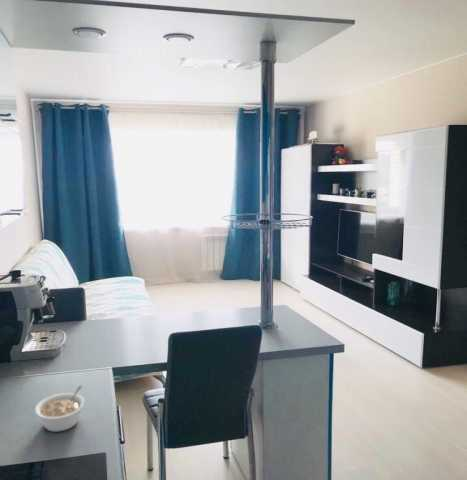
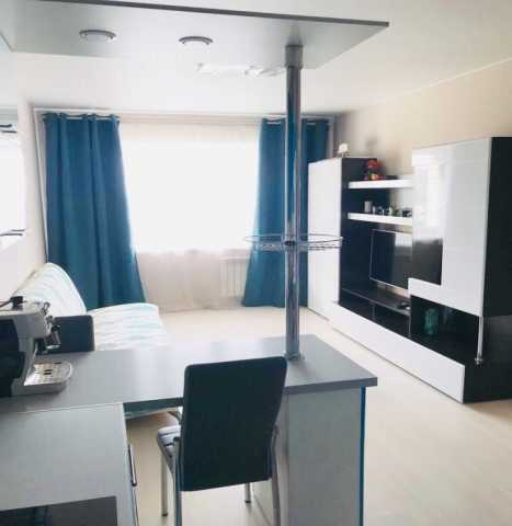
- legume [34,385,86,433]
